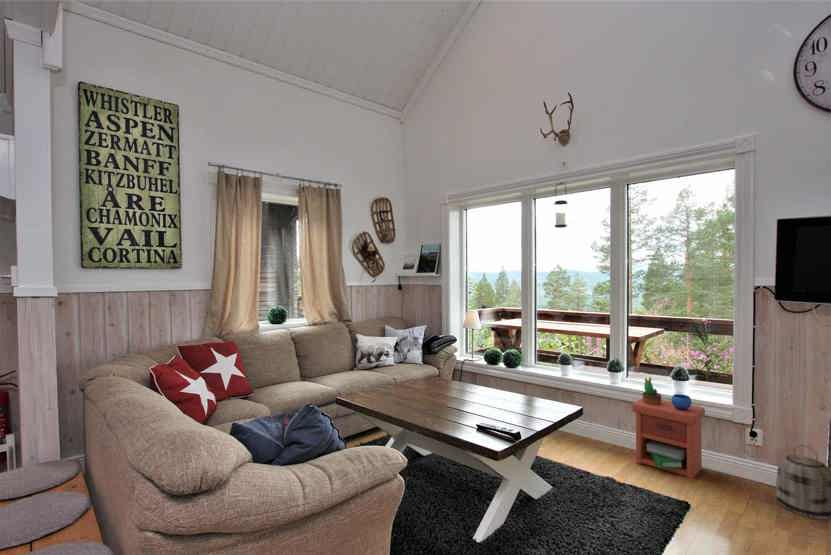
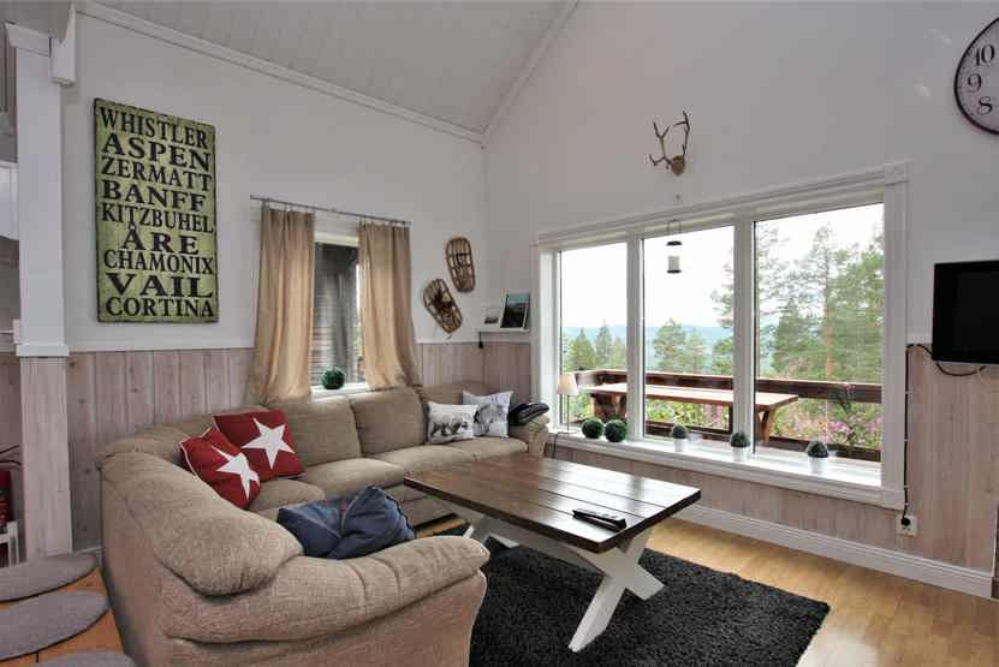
- basket [775,444,831,521]
- nightstand [631,376,706,480]
